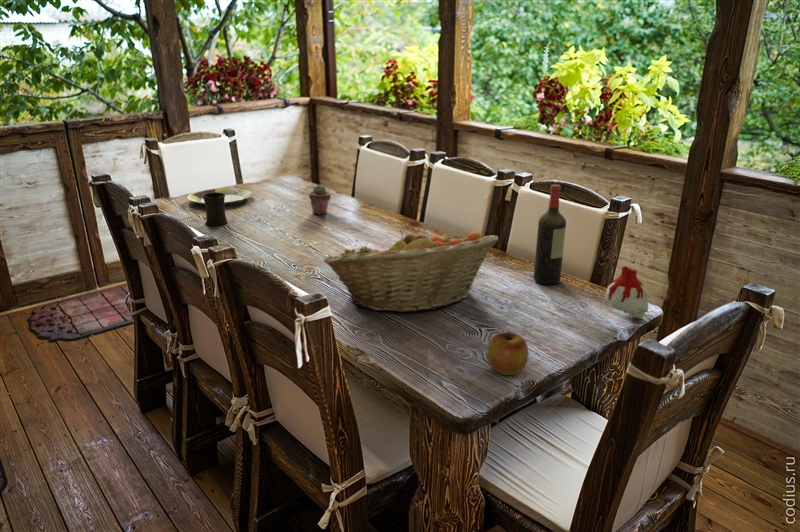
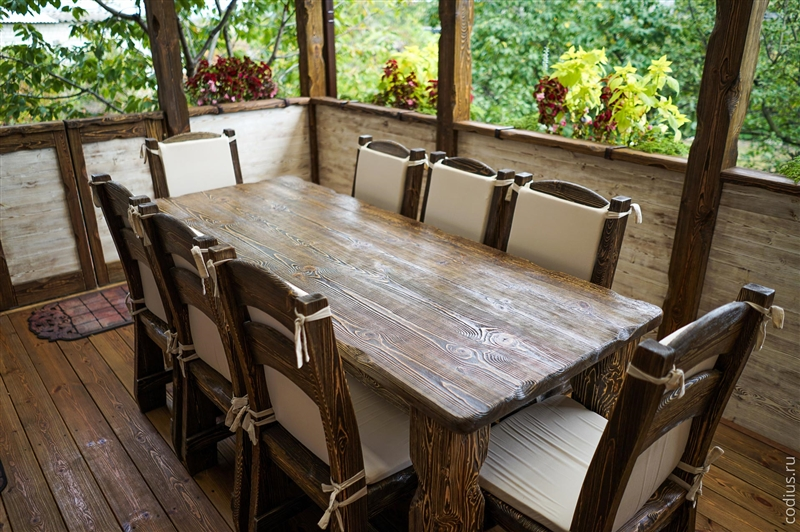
- plate [186,187,253,206]
- potted succulent [308,183,332,215]
- candle [604,265,651,320]
- fruit basket [322,229,499,313]
- mug [202,192,229,226]
- apple [487,330,529,376]
- wine bottle [533,183,567,286]
